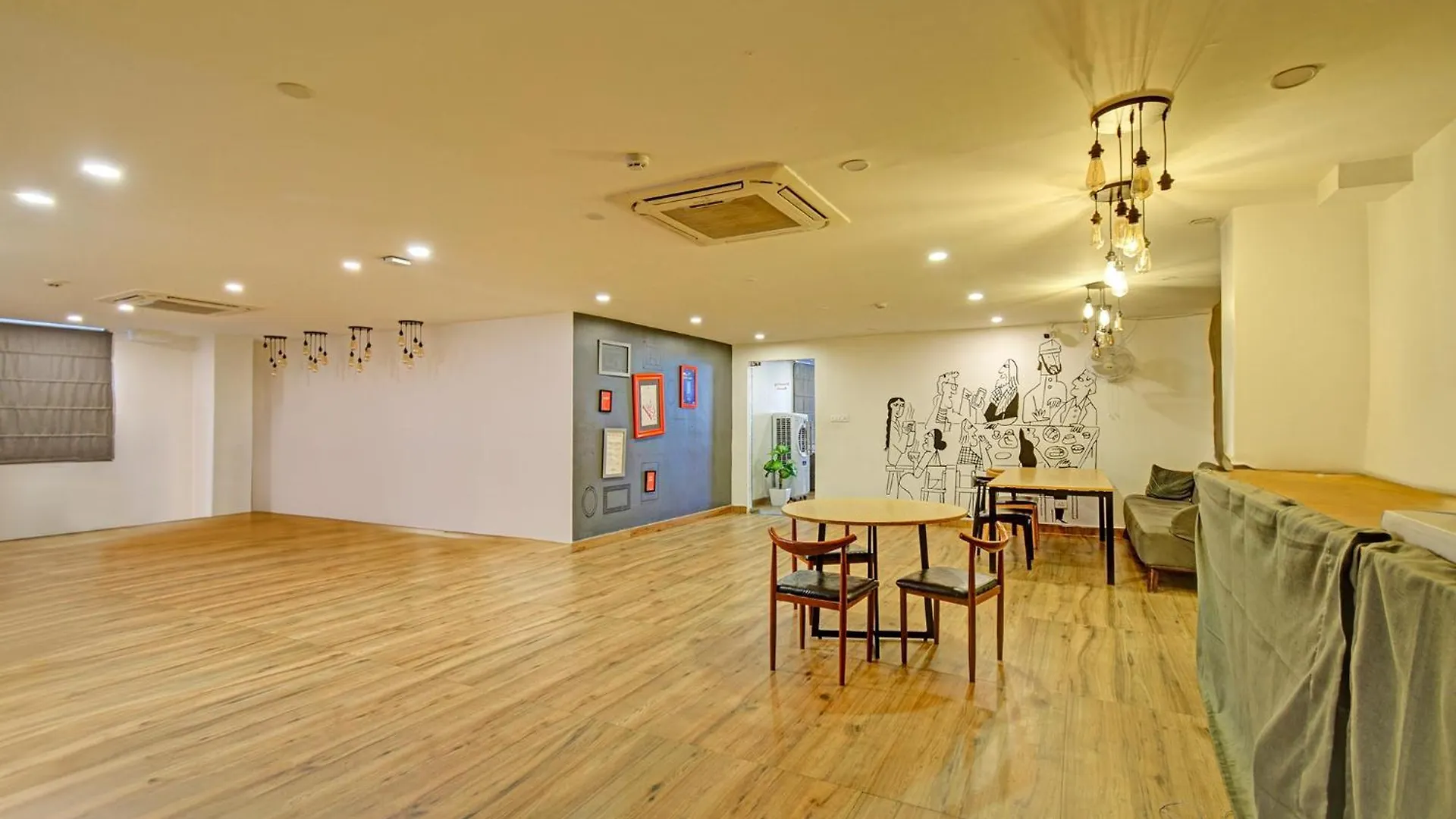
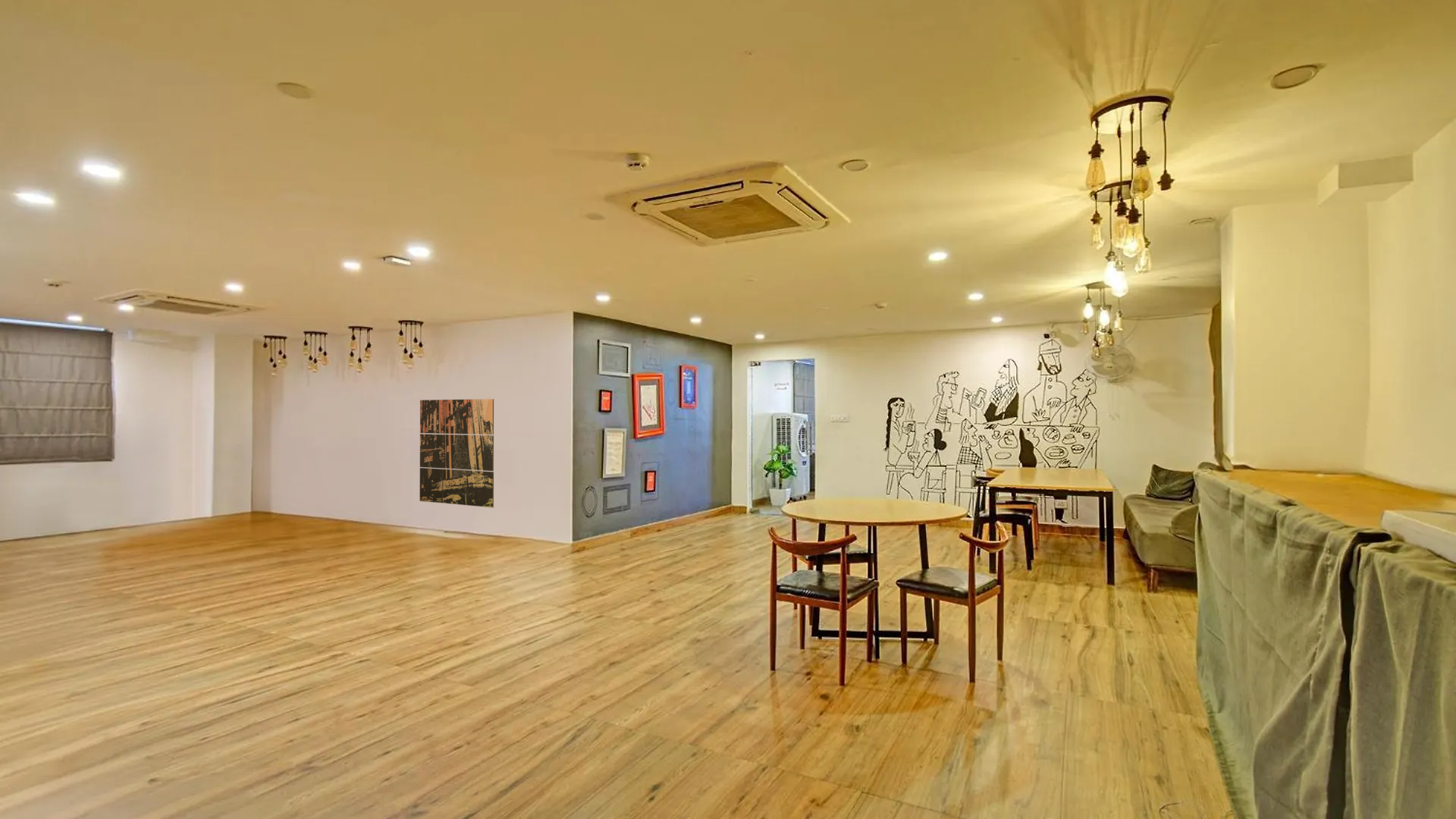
+ wall art [419,398,494,508]
